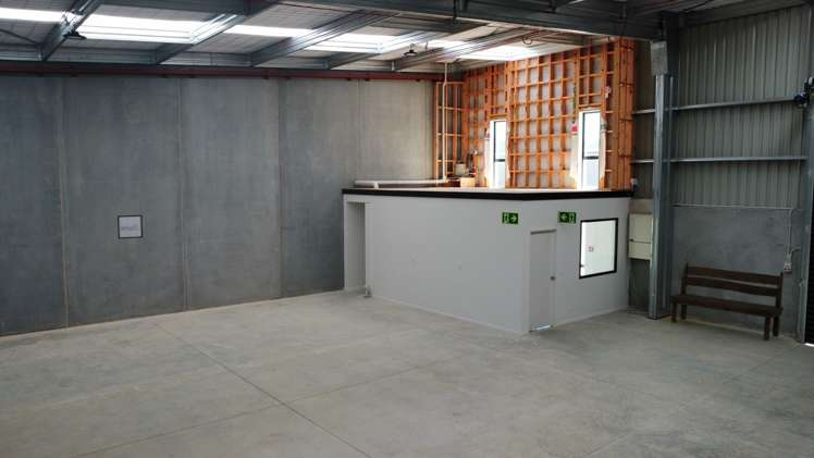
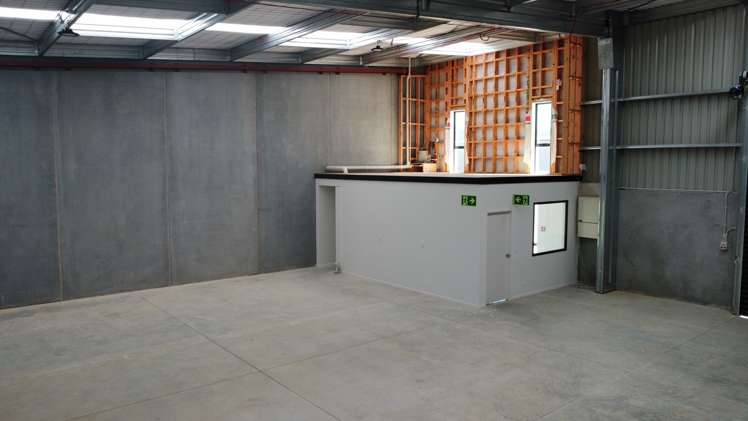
- wall art [116,214,144,240]
- bench [668,261,785,341]
